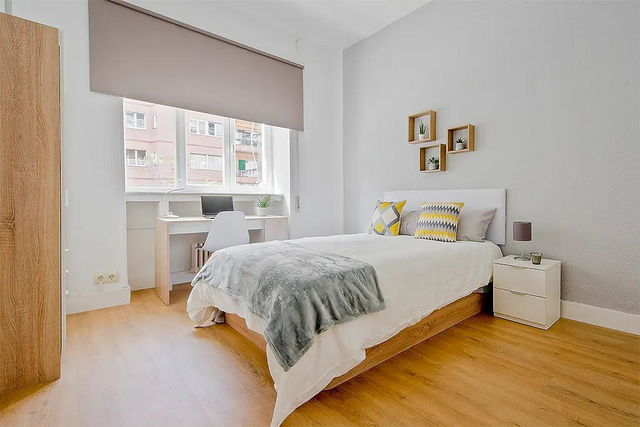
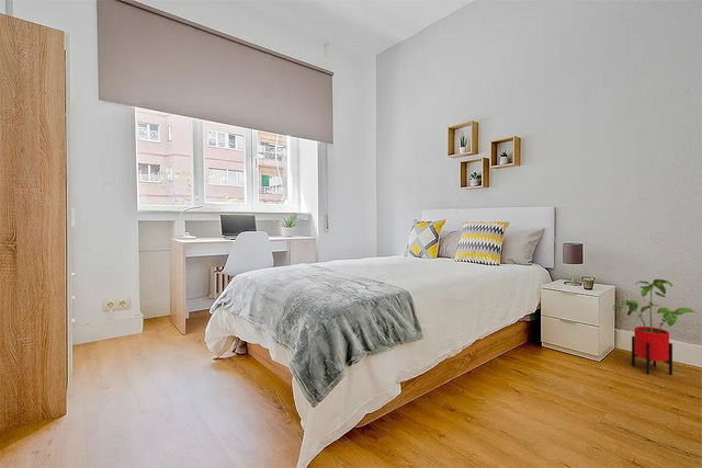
+ house plant [612,278,698,376]
